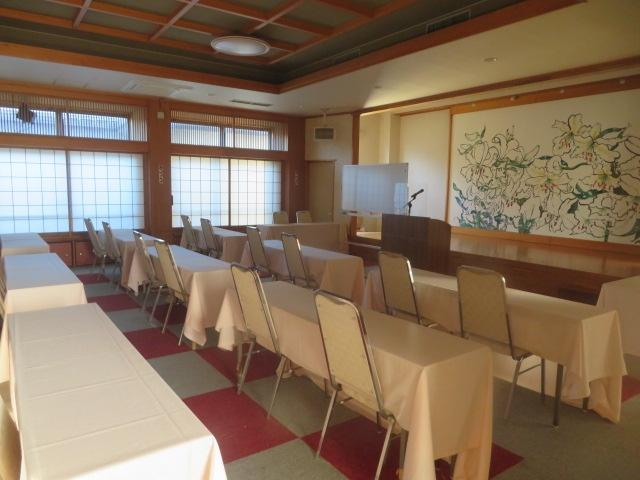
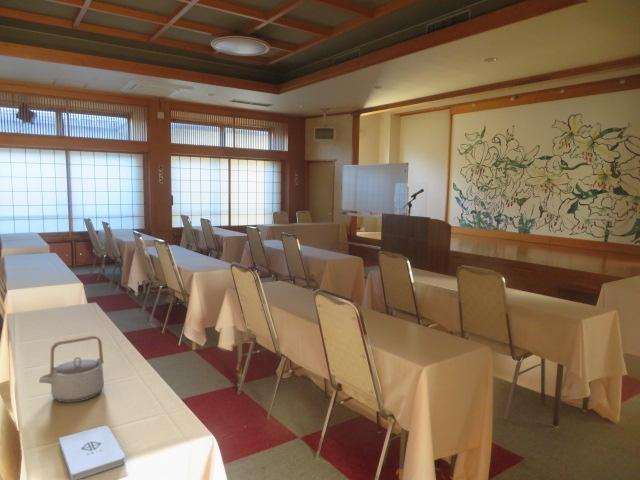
+ teapot [38,335,105,404]
+ notepad [58,425,126,480]
